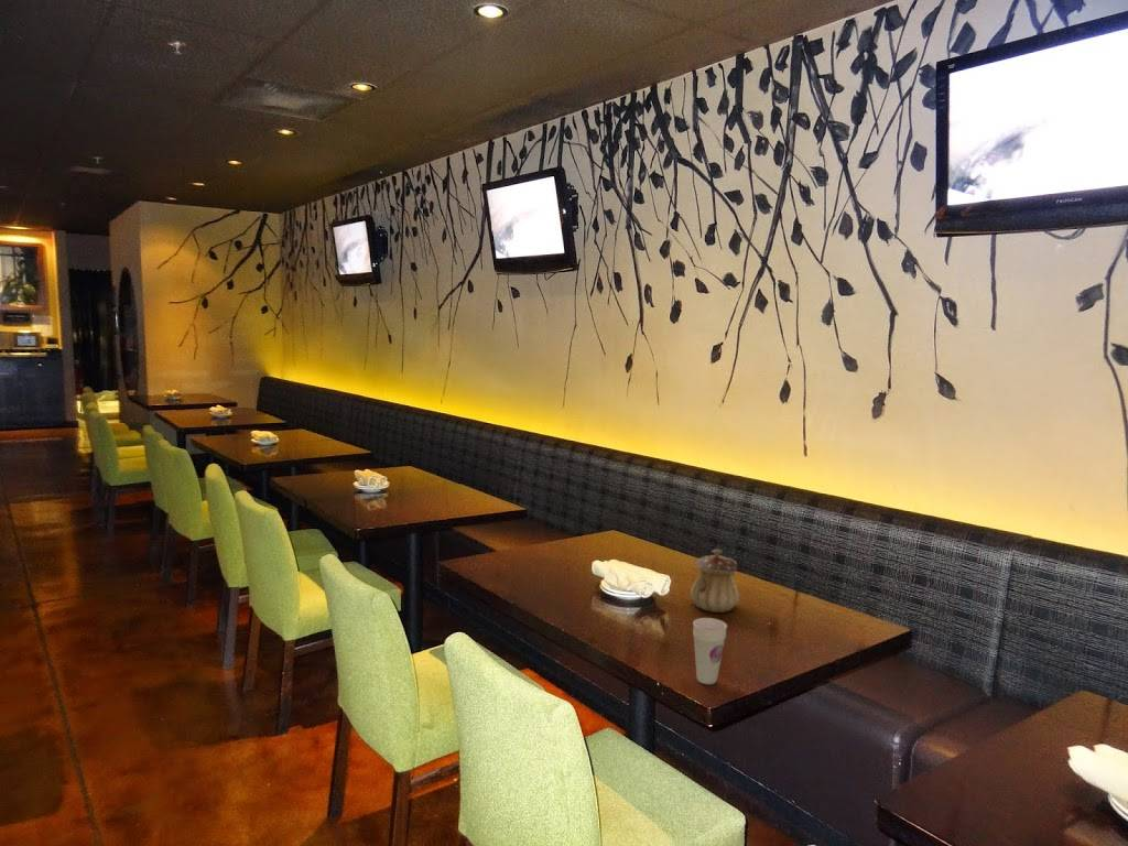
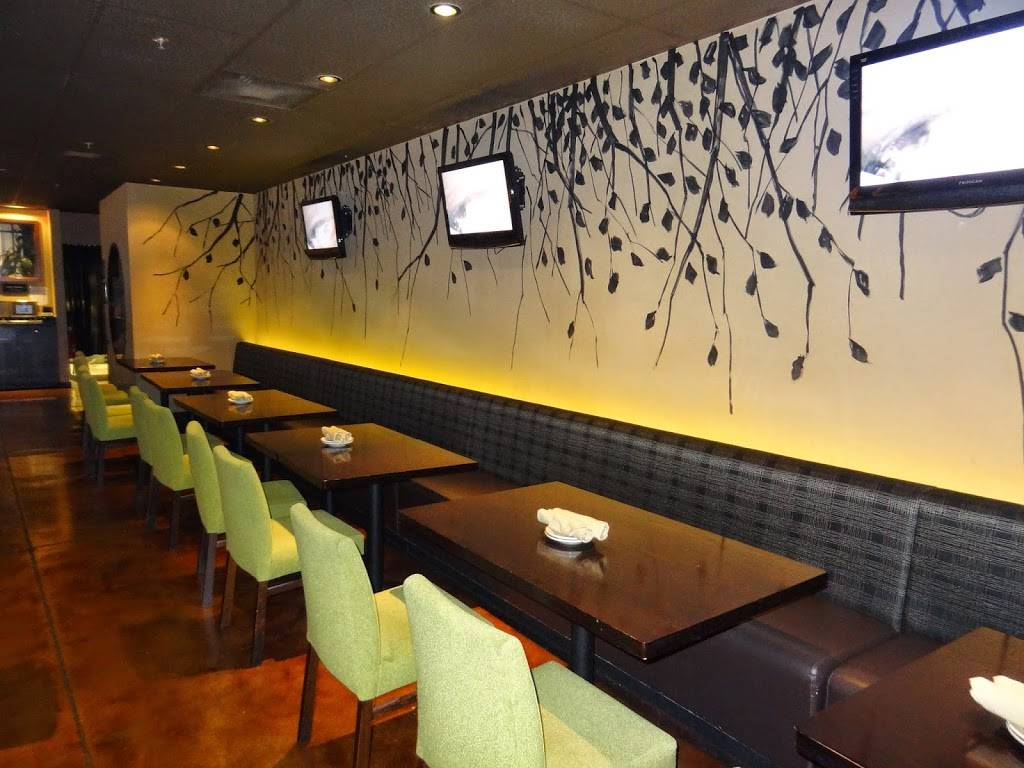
- teapot [690,547,740,614]
- cup [692,617,728,685]
